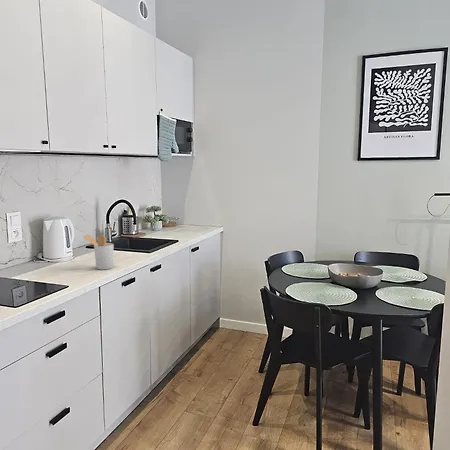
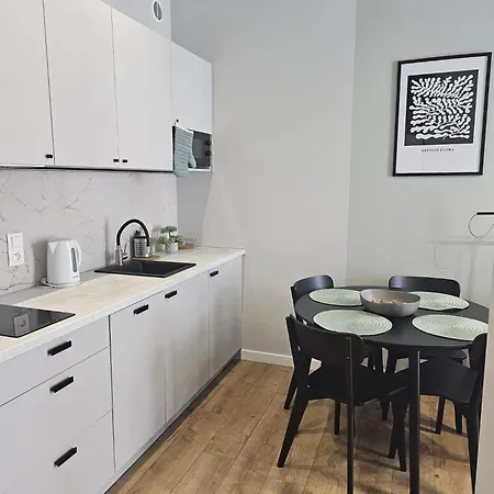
- utensil holder [82,234,115,270]
